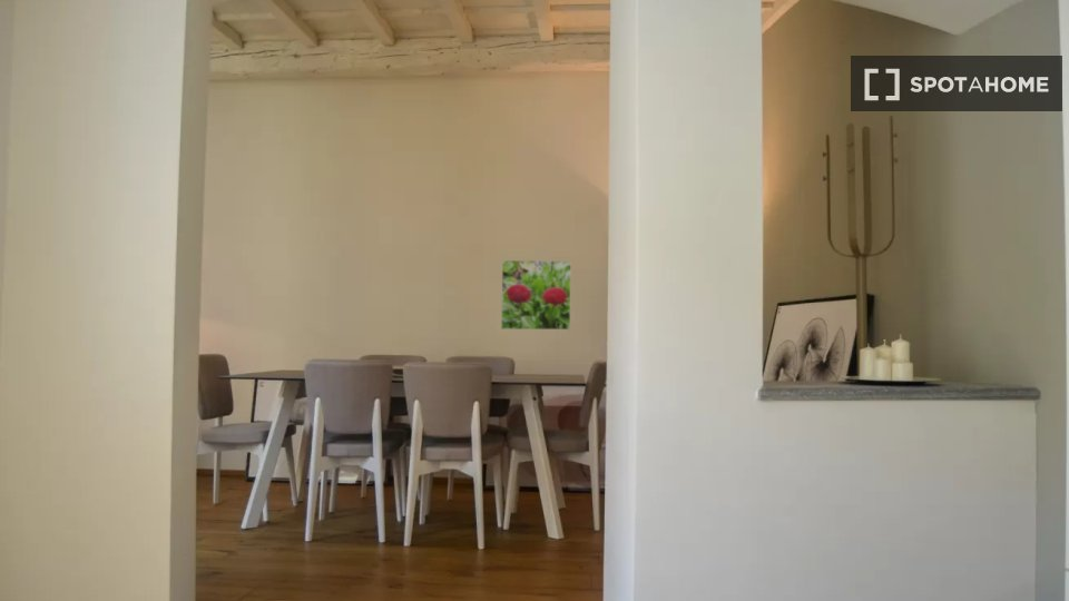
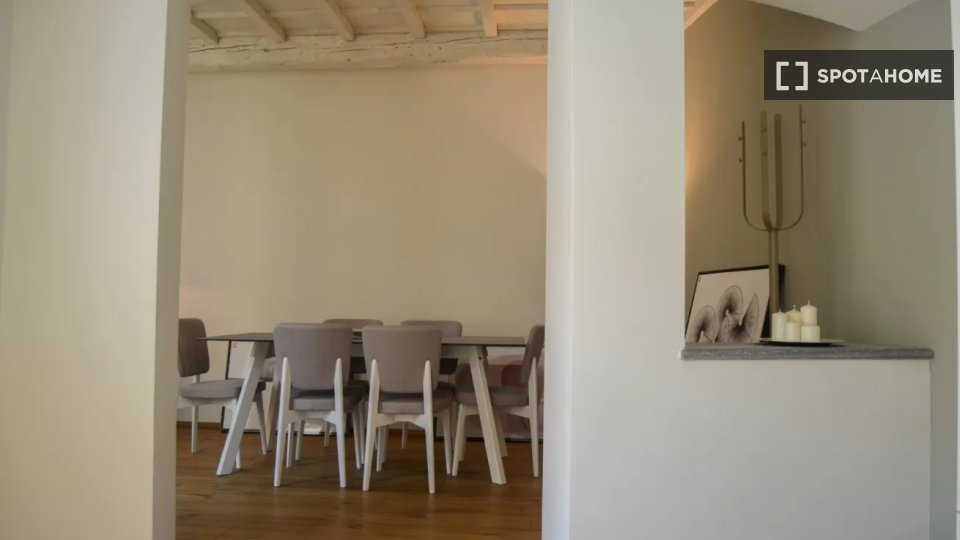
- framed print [500,259,572,331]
